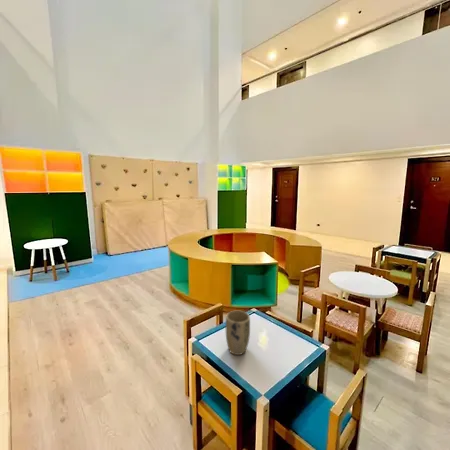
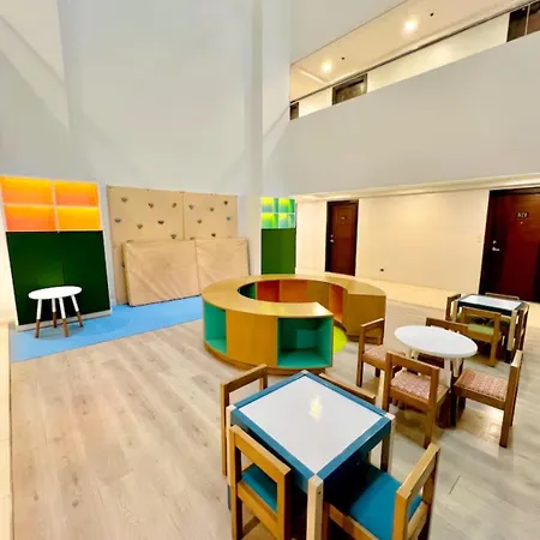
- plant pot [225,310,251,356]
